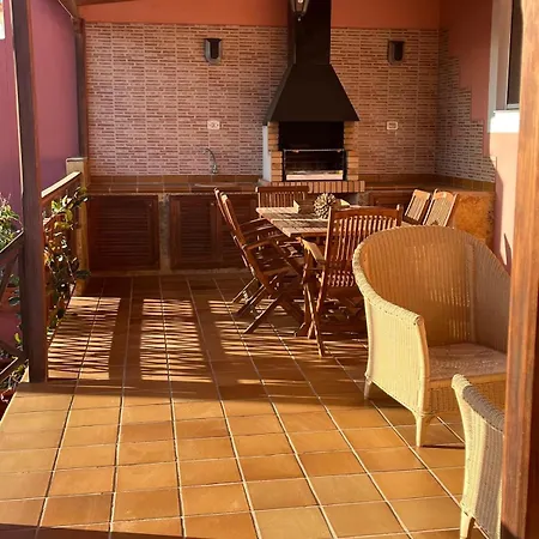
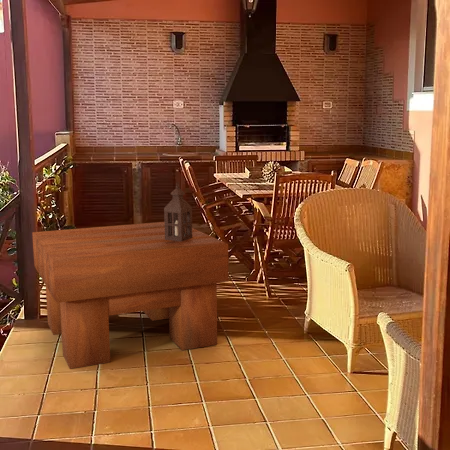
+ lantern [163,181,193,242]
+ coffee table [31,221,230,370]
